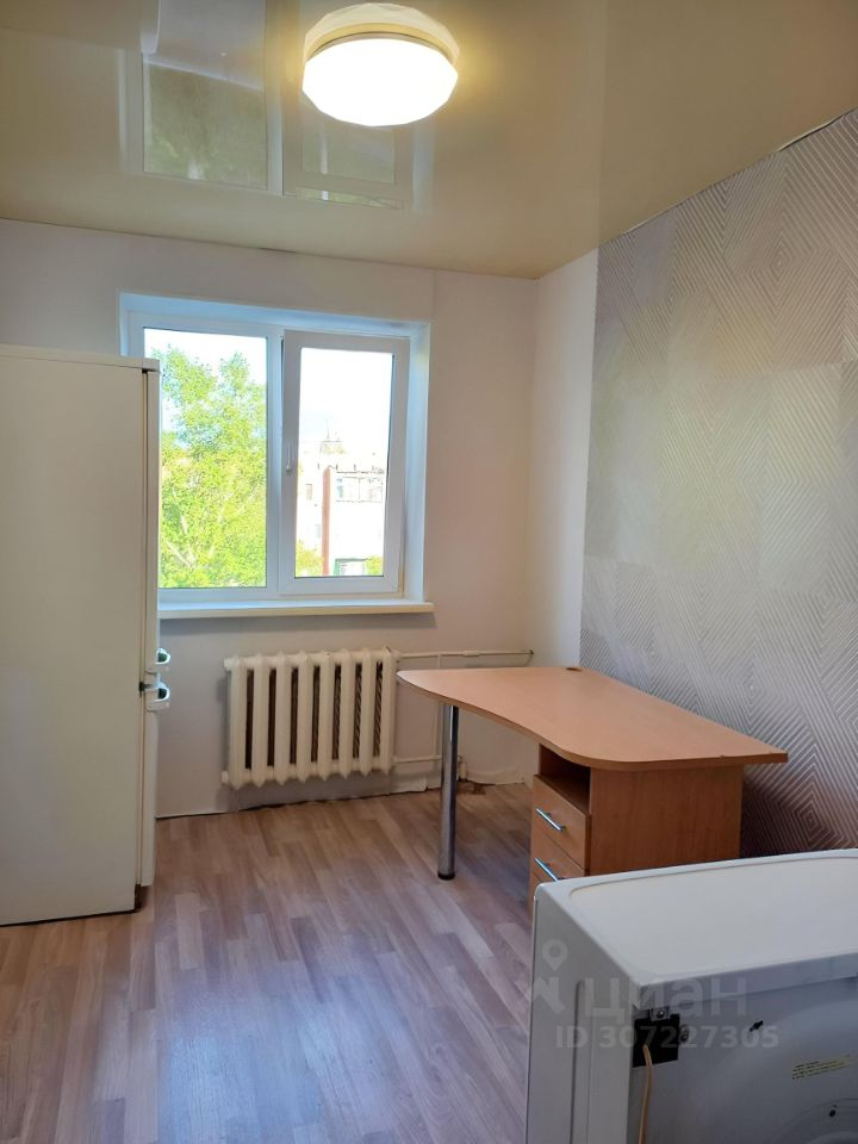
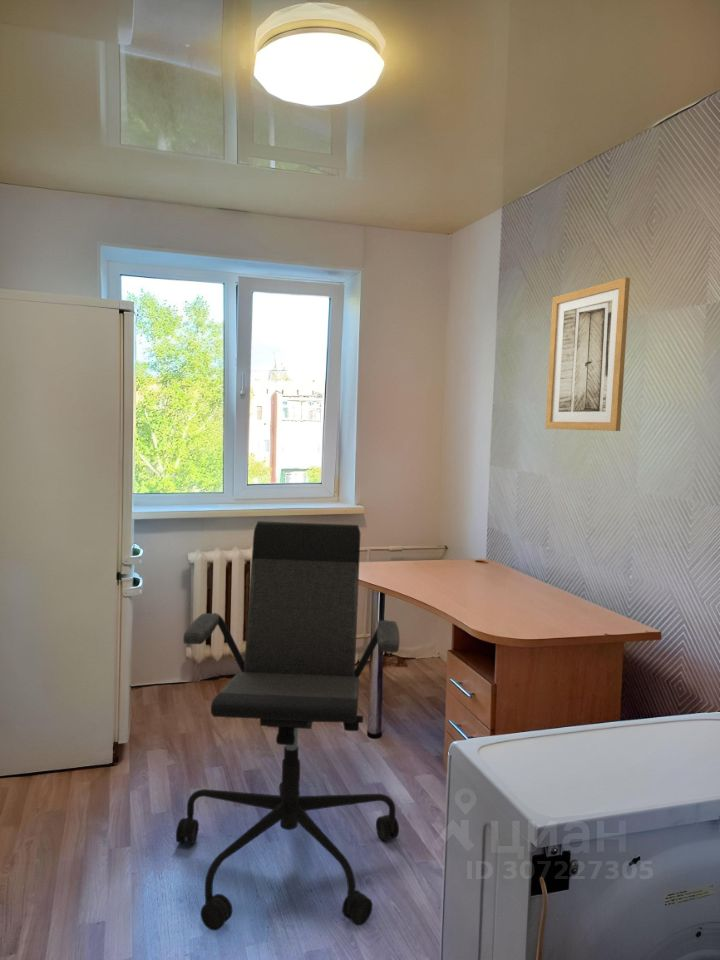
+ office chair [175,520,401,932]
+ wall art [544,277,631,432]
